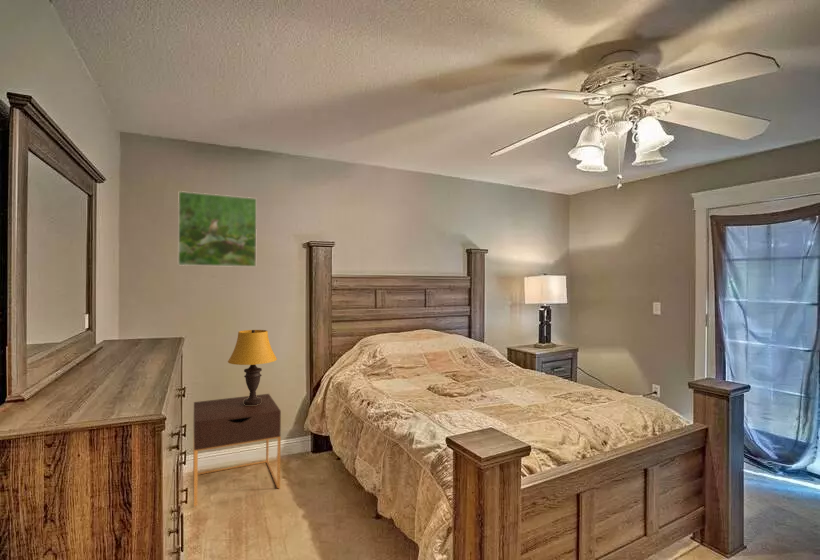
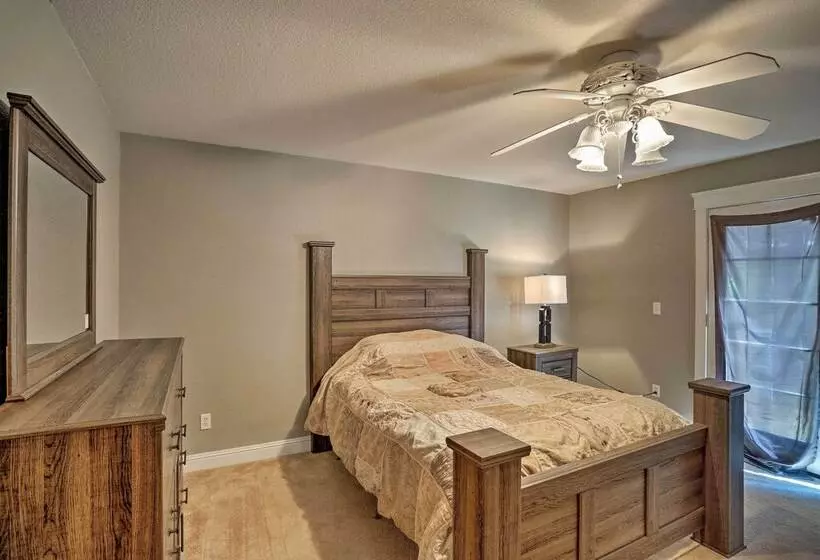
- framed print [177,190,258,268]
- table lamp [227,329,278,405]
- nightstand [192,393,282,508]
